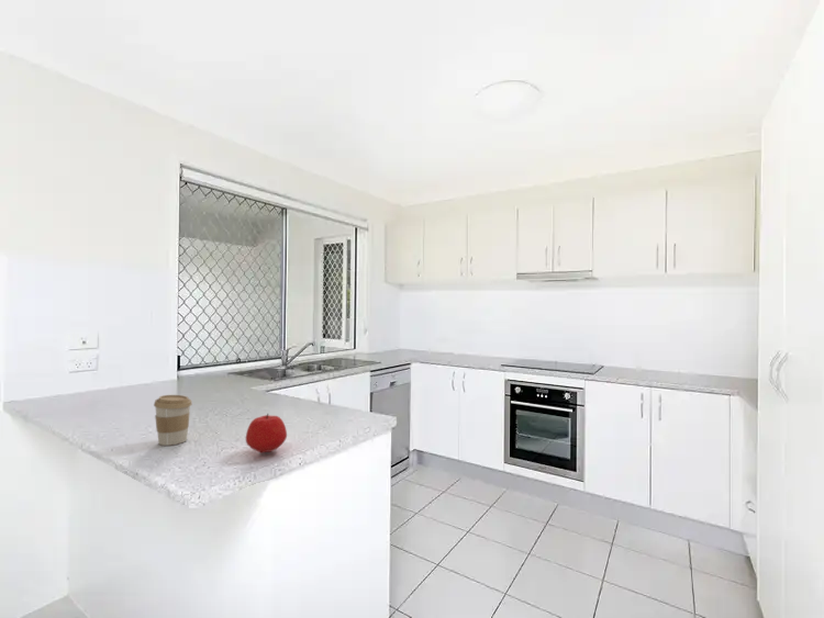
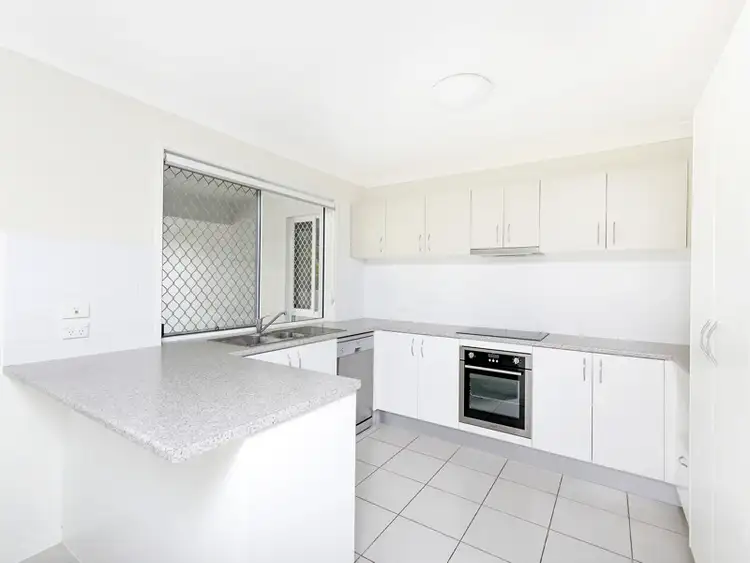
- apple [245,413,288,454]
- coffee cup [153,394,192,447]
